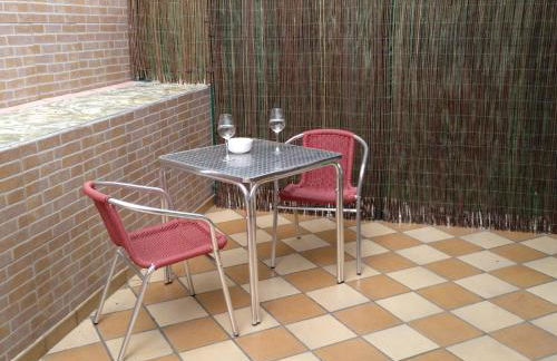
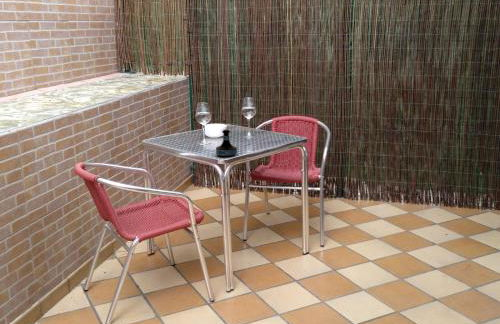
+ tequila bottle [215,129,238,158]
